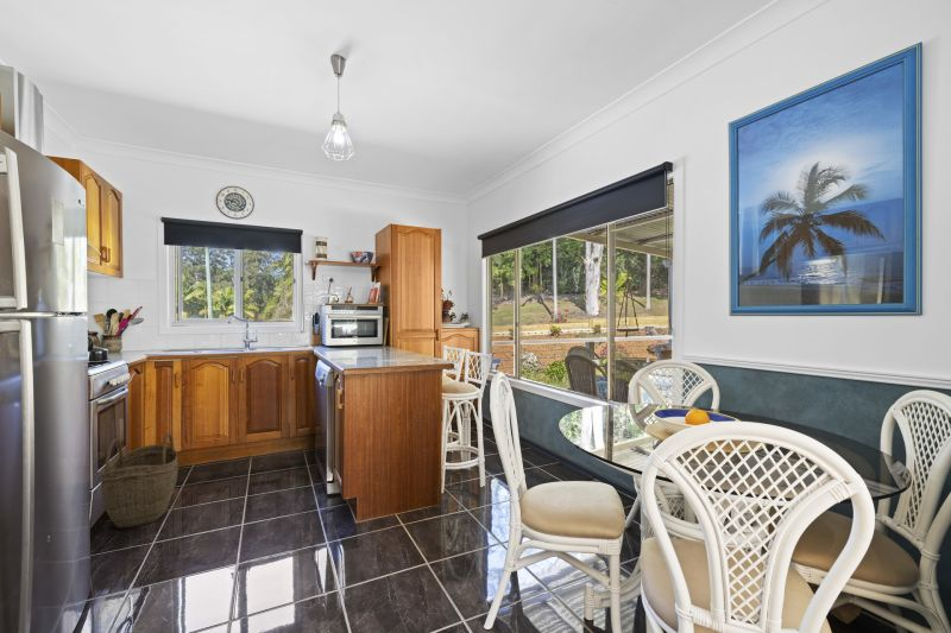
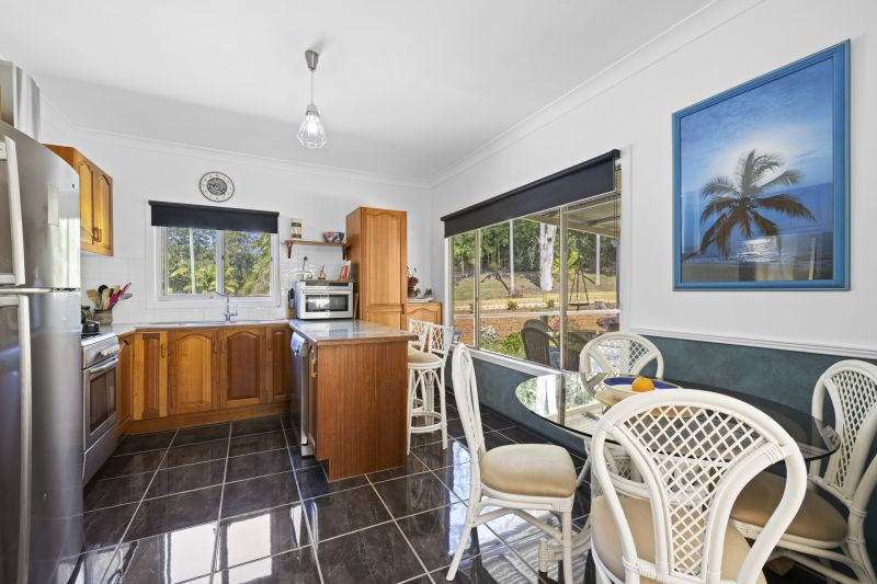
- woven basket [100,432,180,530]
